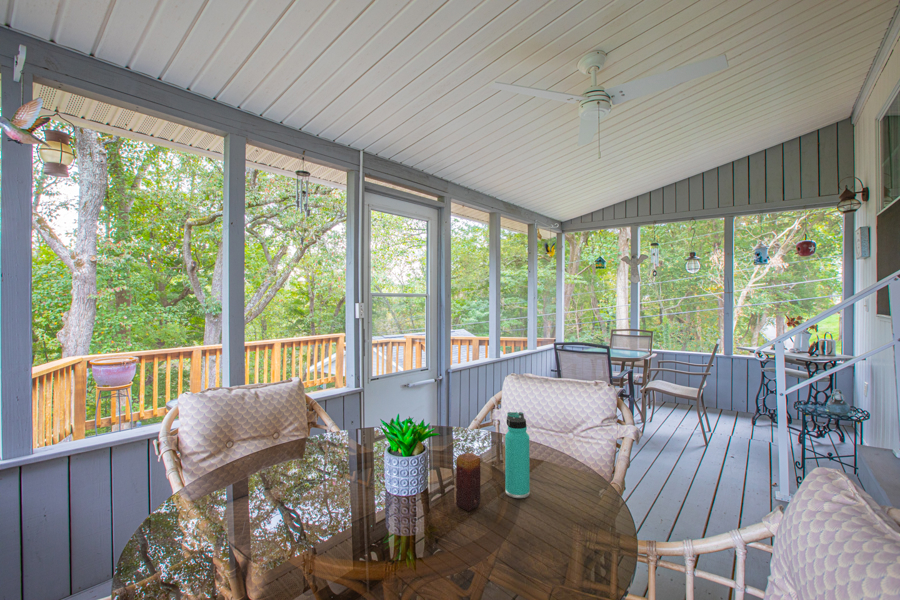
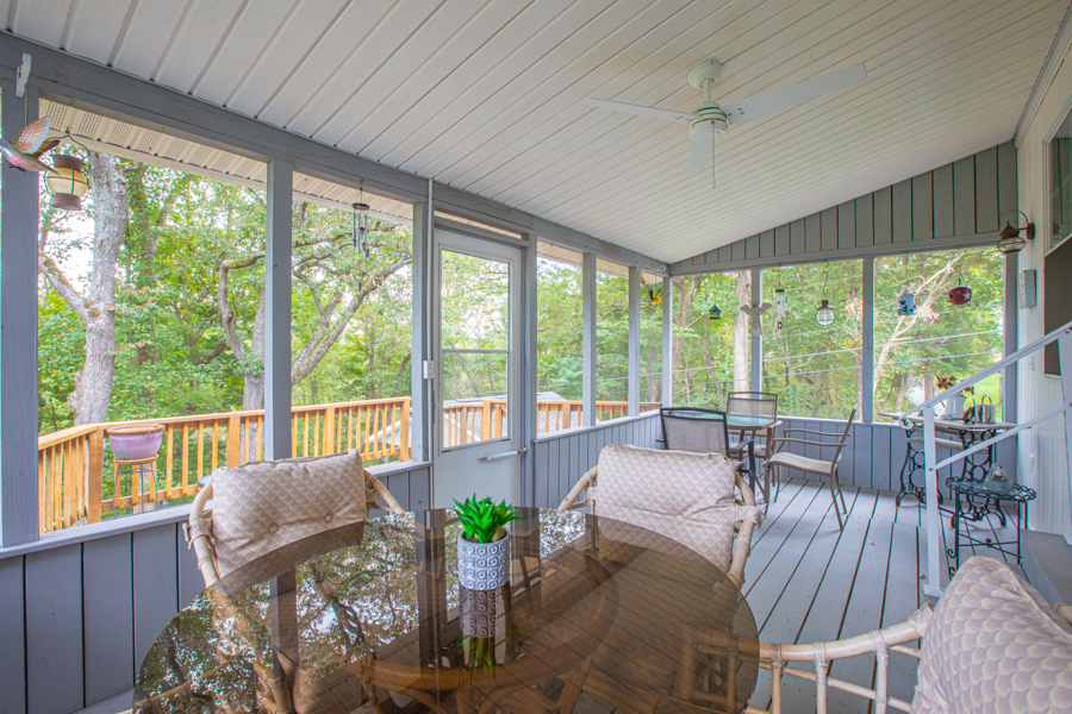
- thermos bottle [504,411,531,499]
- candle [455,452,482,512]
